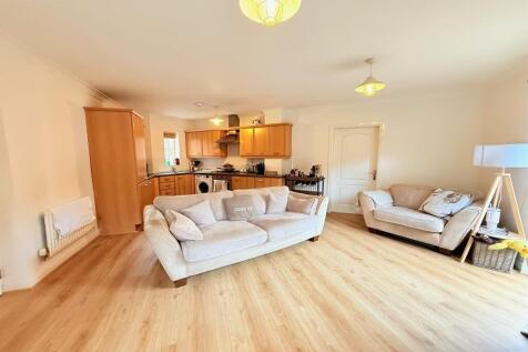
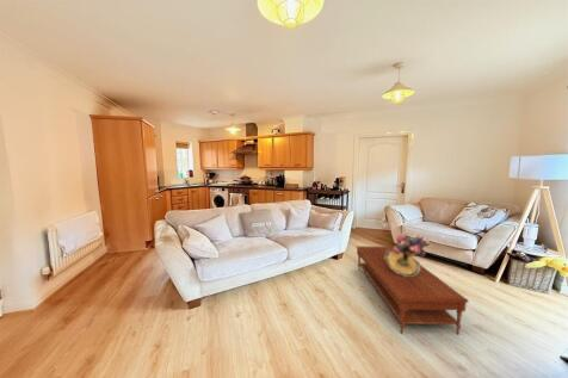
+ bouquet [384,233,431,277]
+ coffee table [356,246,470,335]
